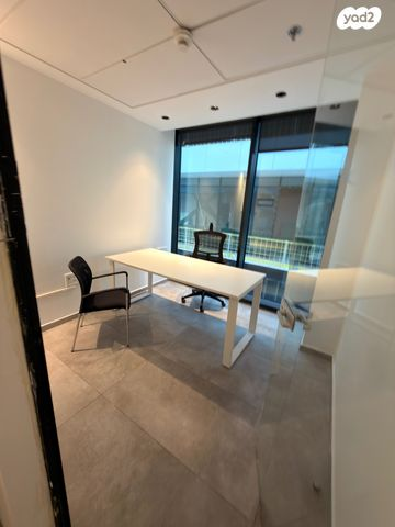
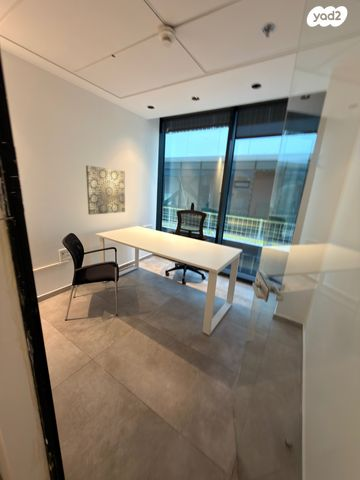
+ wall art [85,165,126,216]
